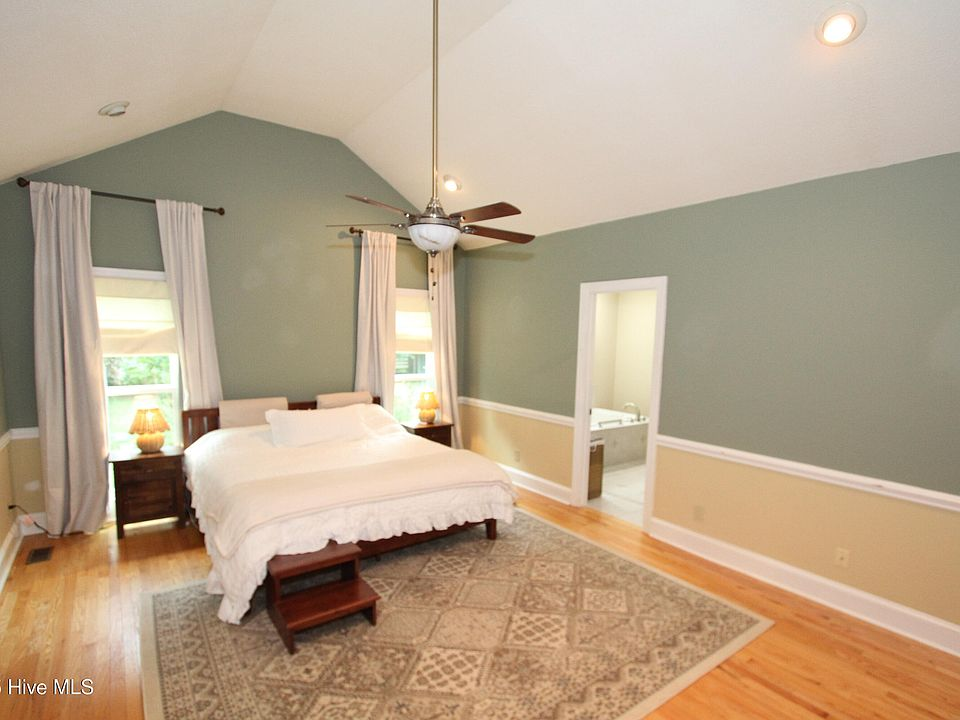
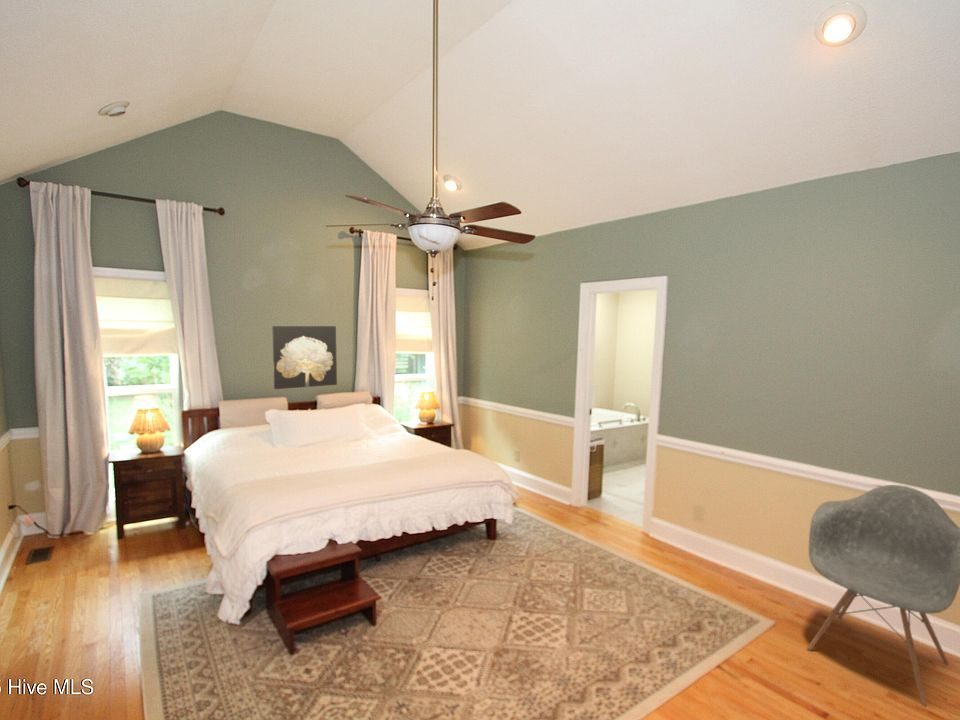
+ armchair [806,484,960,708]
+ wall art [271,325,338,390]
